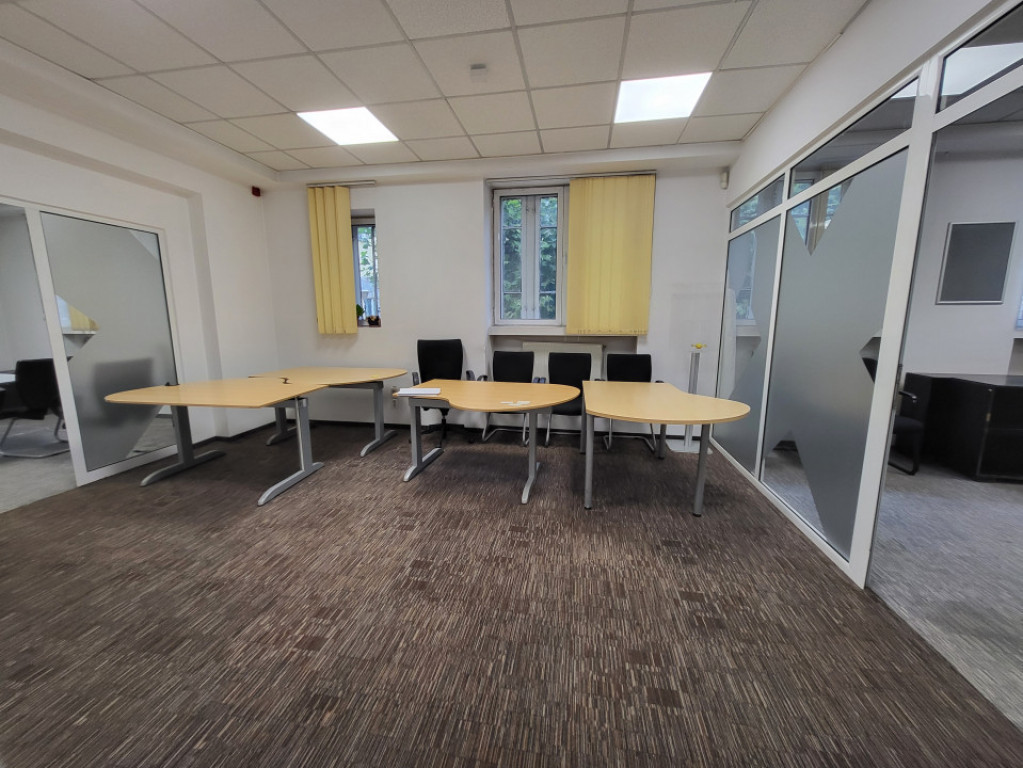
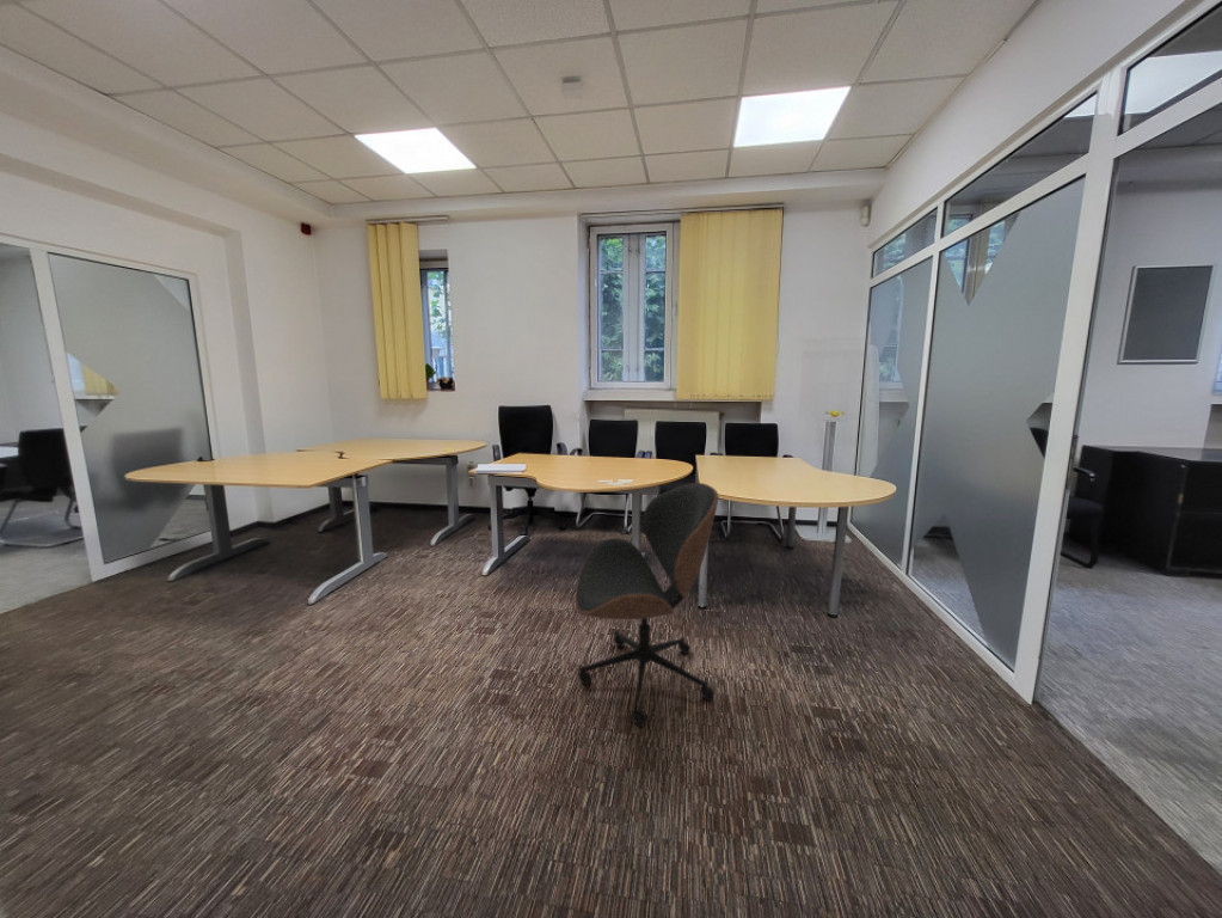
+ office chair [575,482,720,728]
